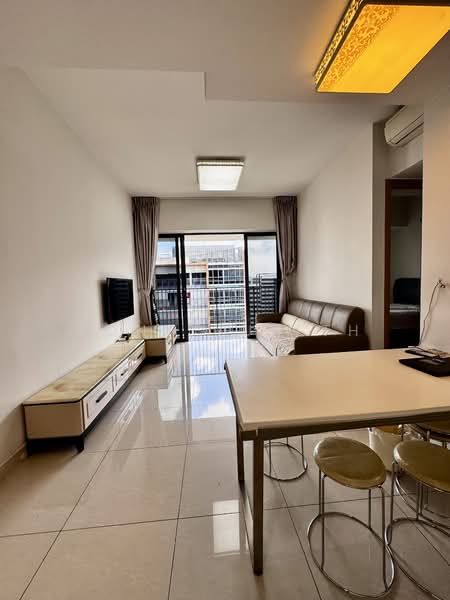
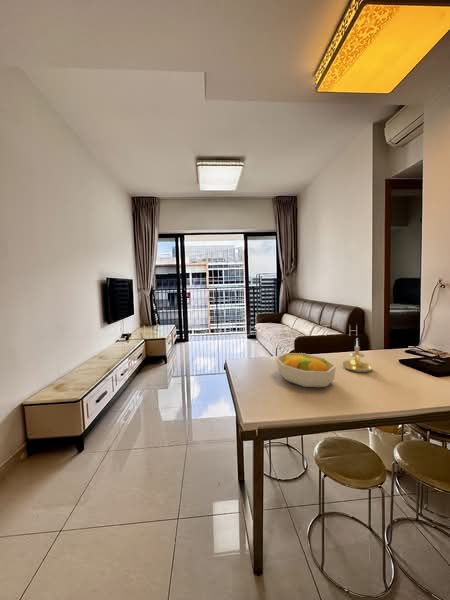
+ fruit bowl [275,352,337,388]
+ candle holder [341,338,373,374]
